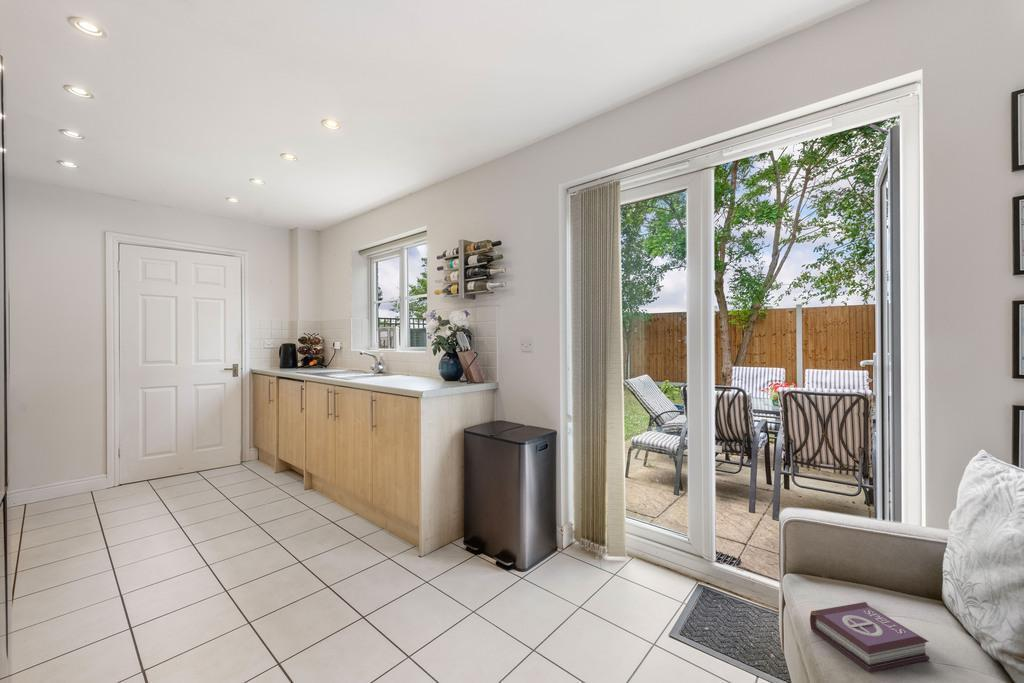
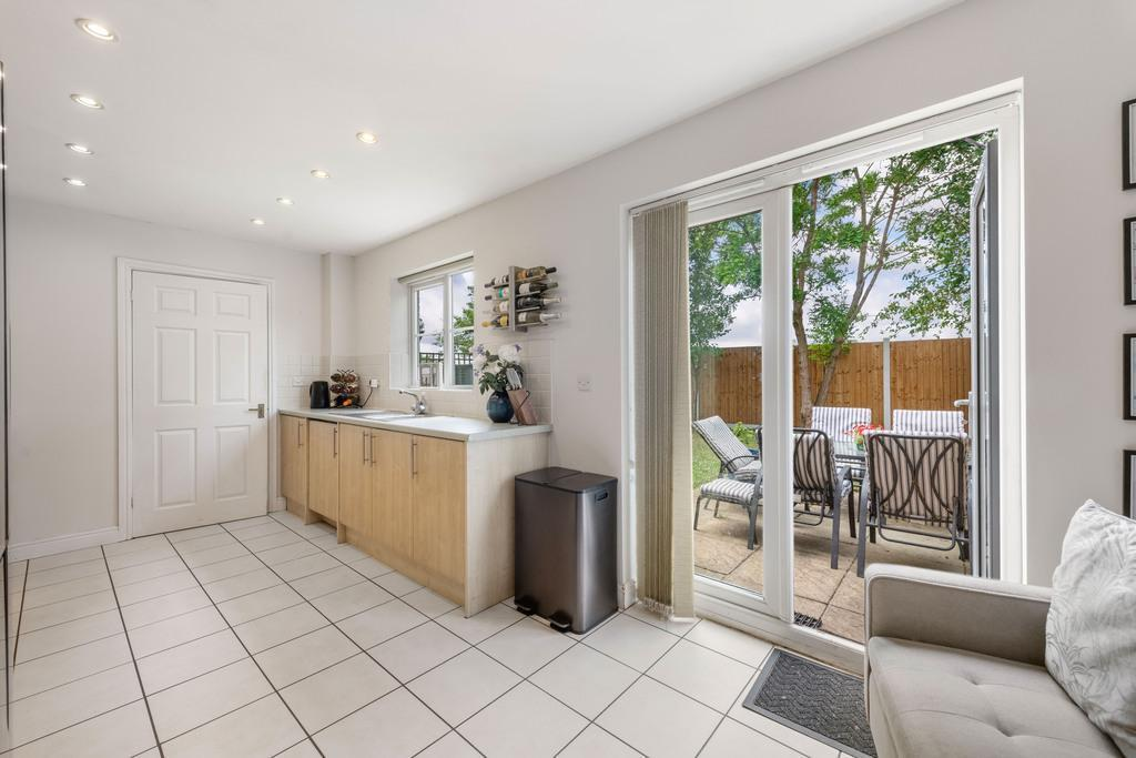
- book [809,601,930,673]
